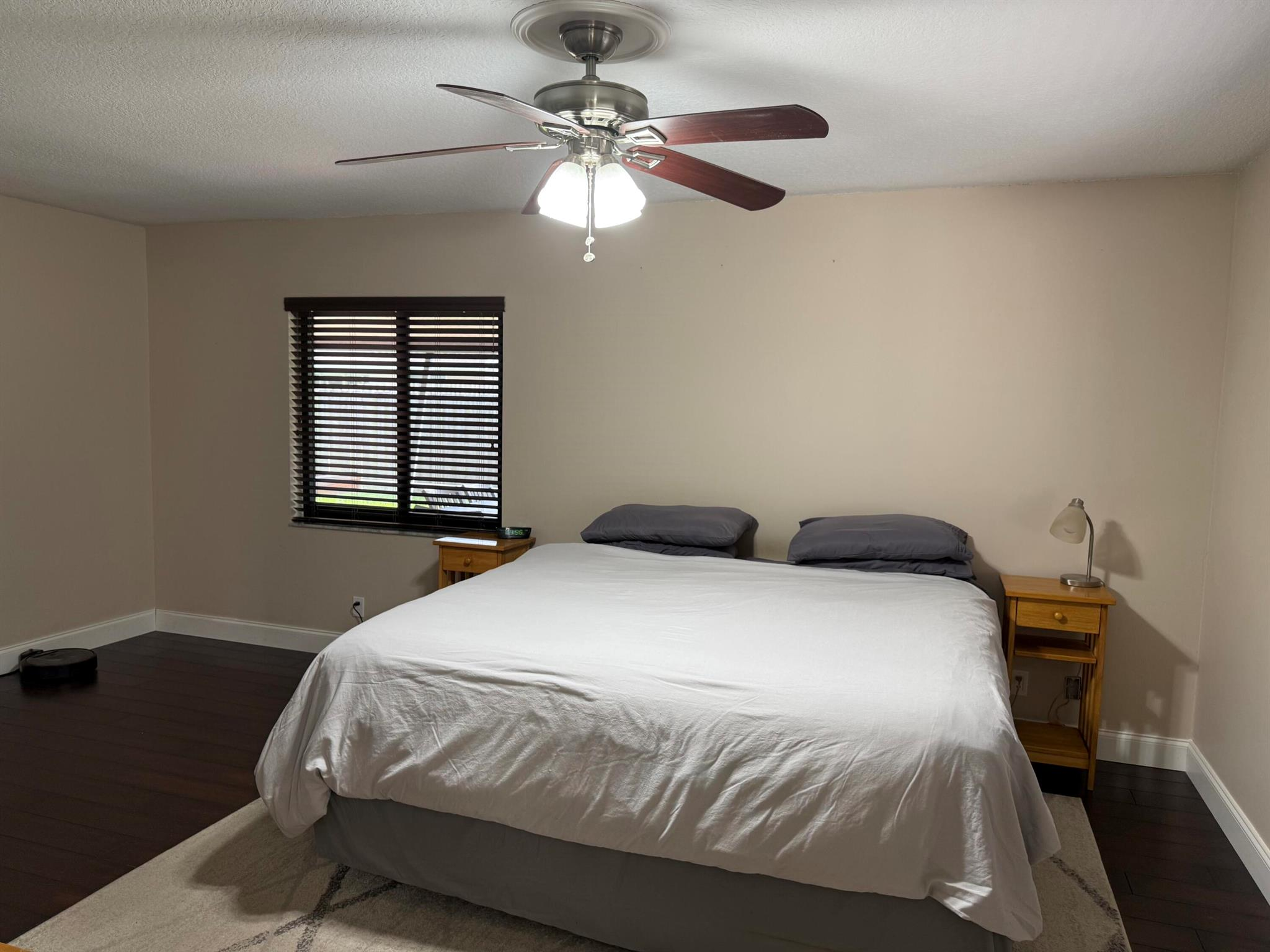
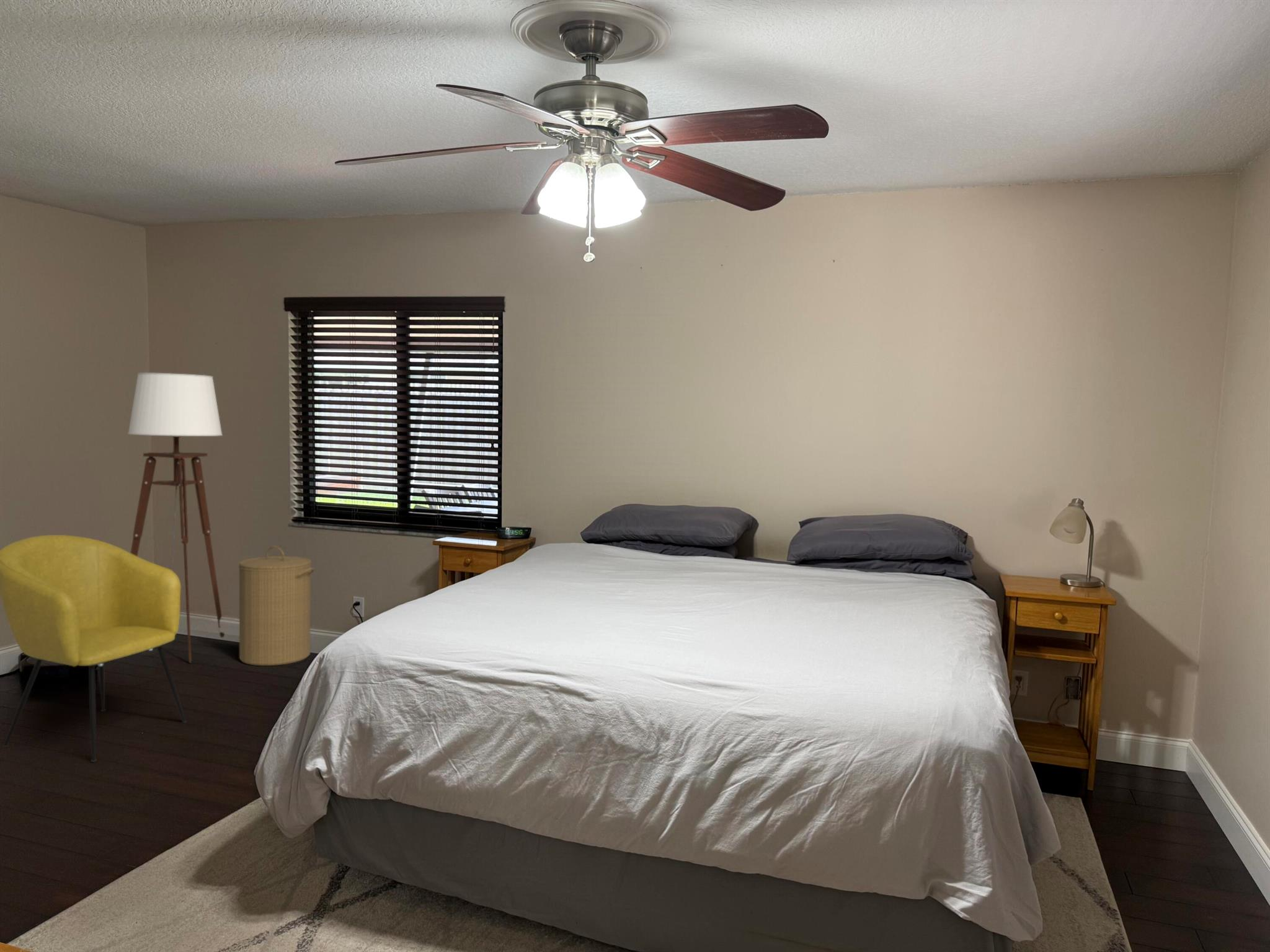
+ armchair [0,534,187,763]
+ floor lamp [127,372,225,664]
+ laundry hamper [238,545,314,666]
